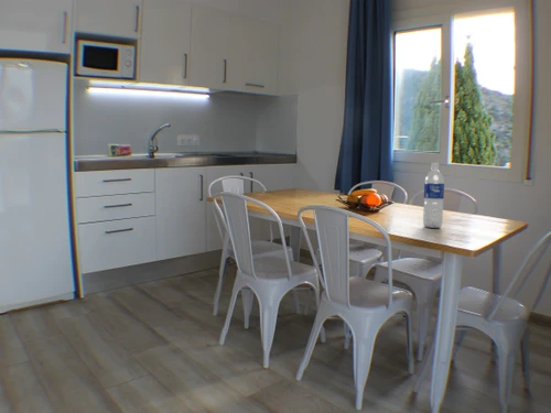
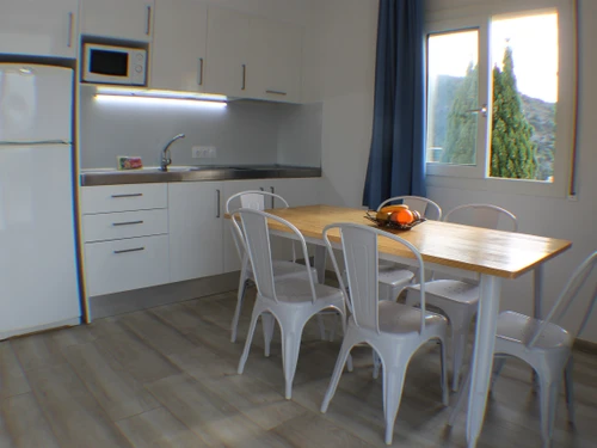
- water bottle [422,162,445,229]
